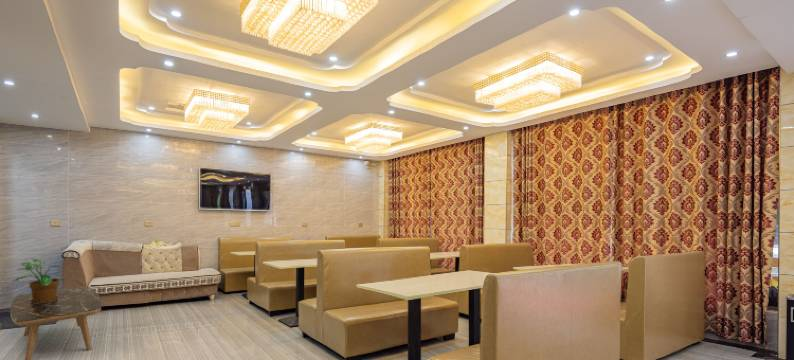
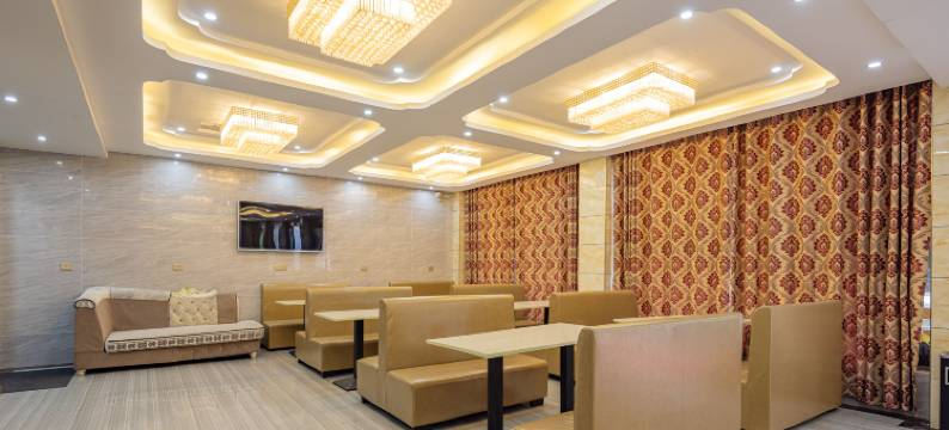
- potted plant [10,258,64,304]
- coffee table [9,286,102,360]
